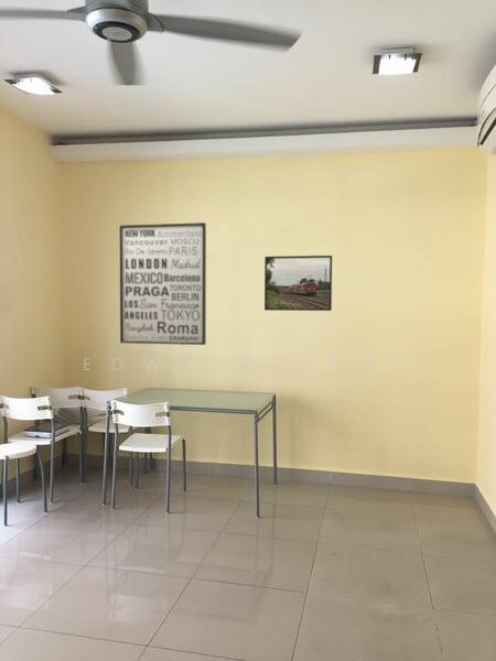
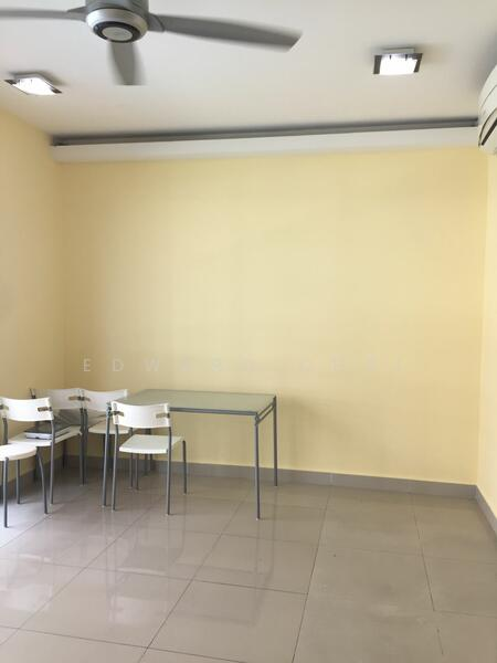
- wall art [119,221,207,346]
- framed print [263,254,333,312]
